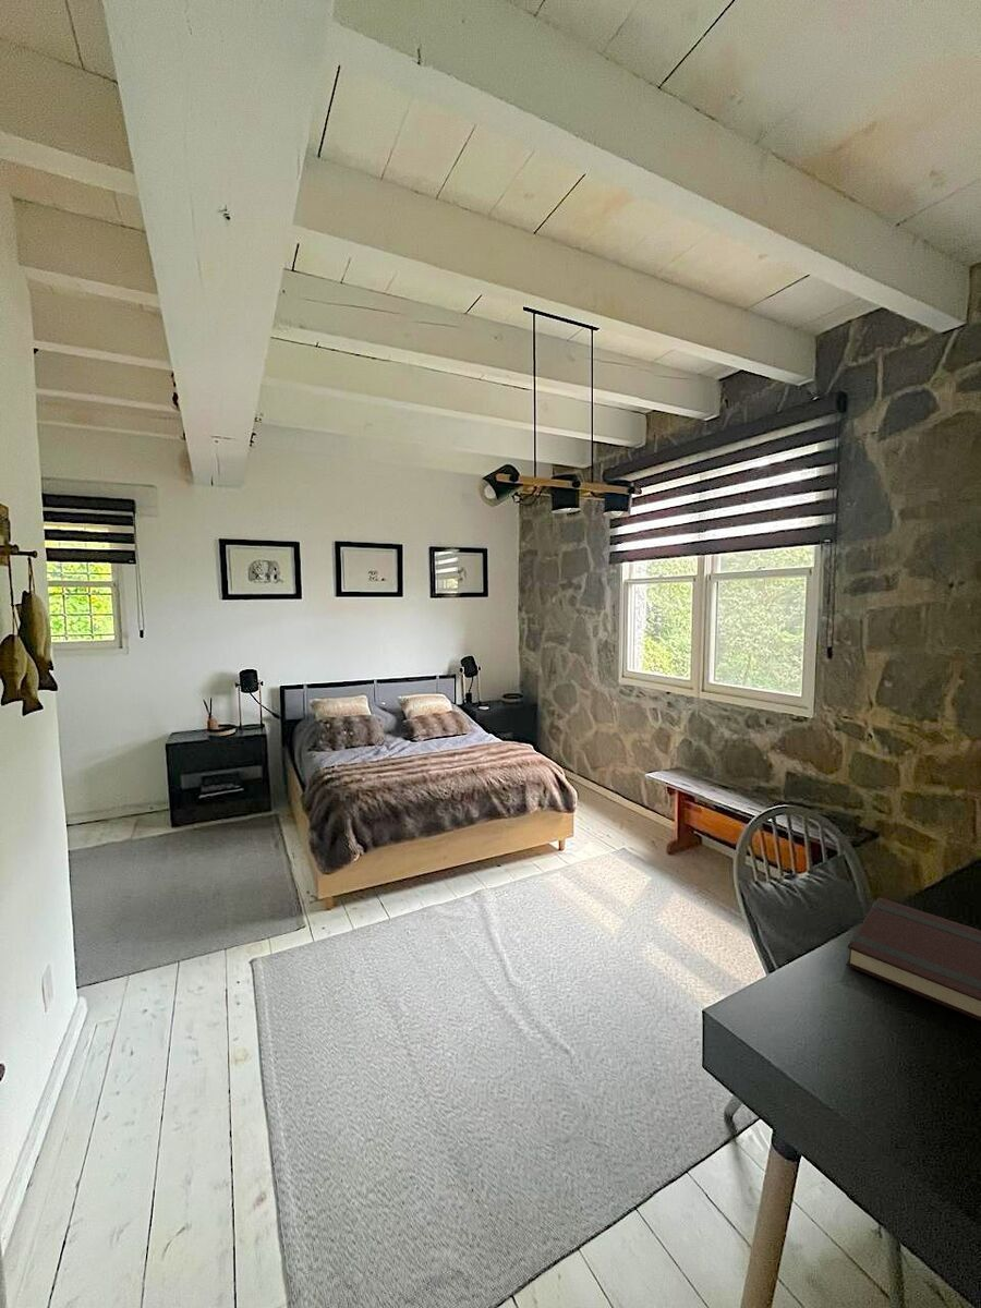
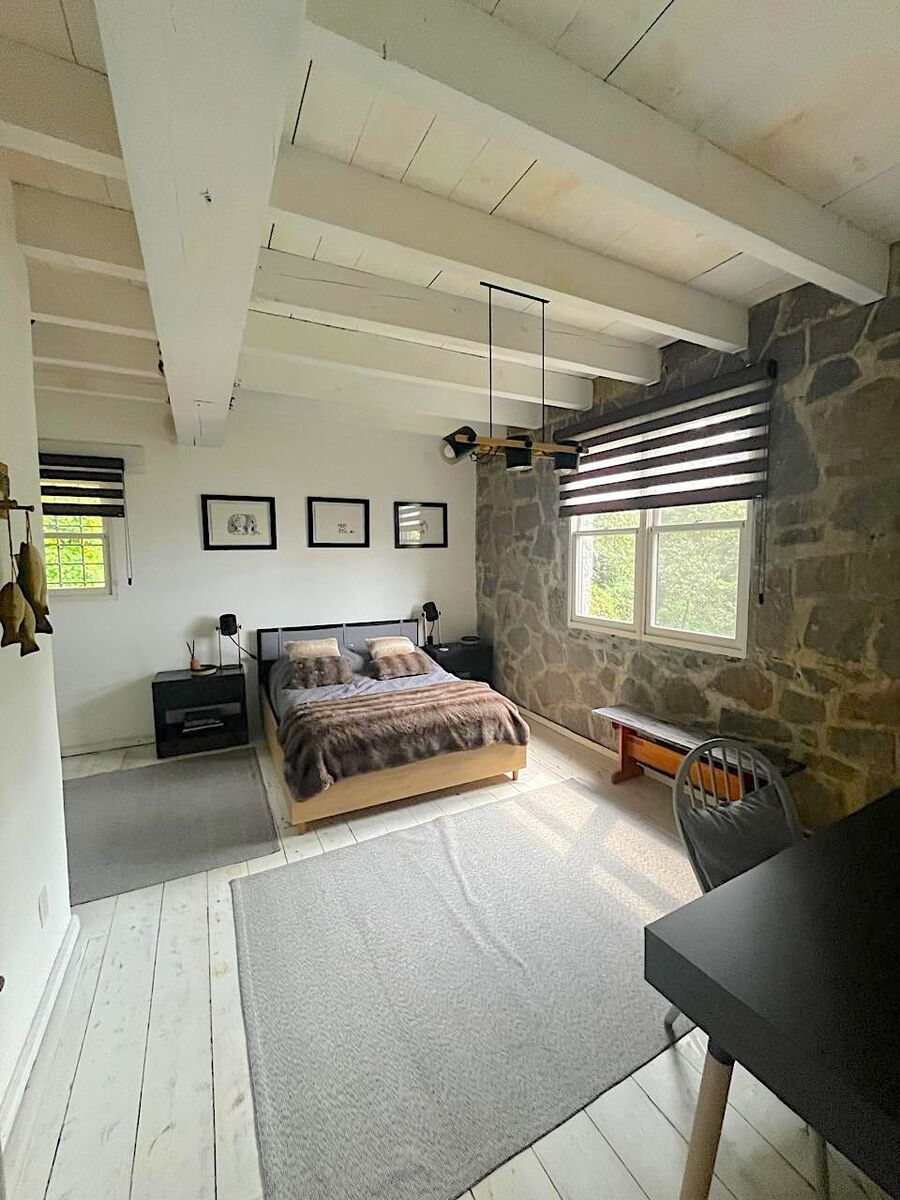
- book [845,896,981,1022]
